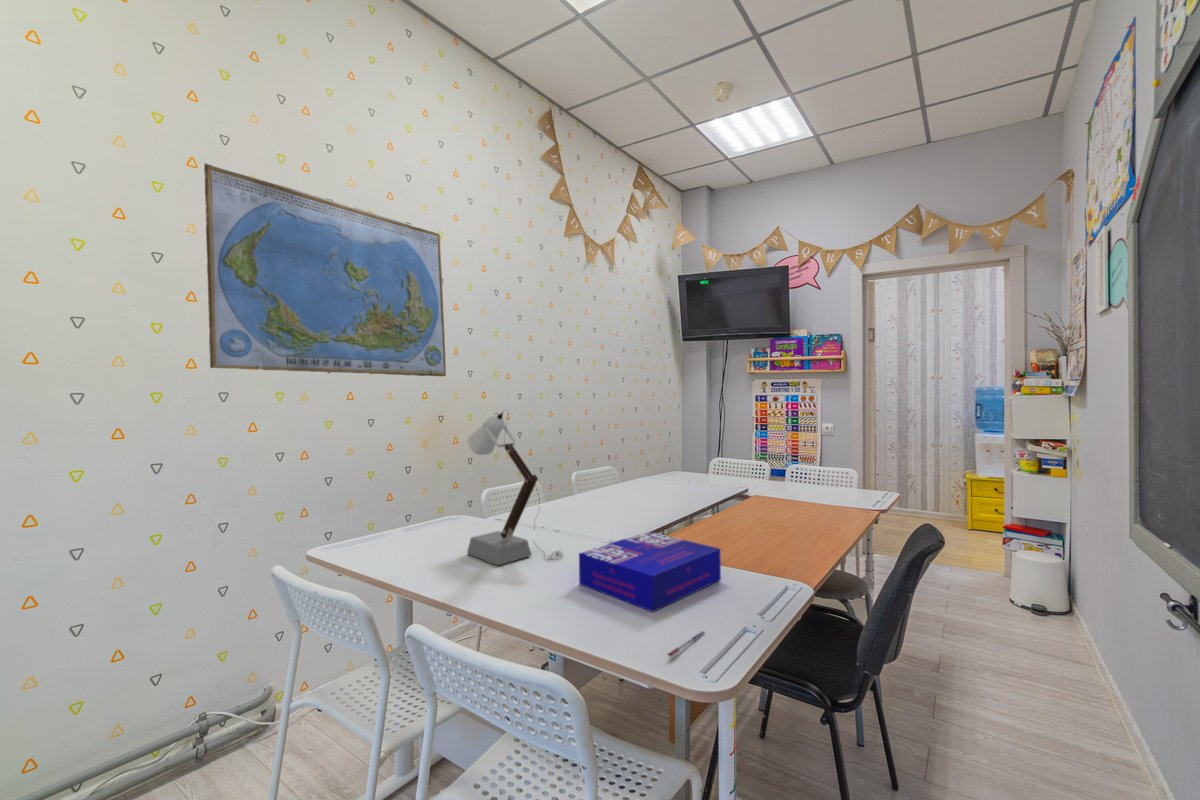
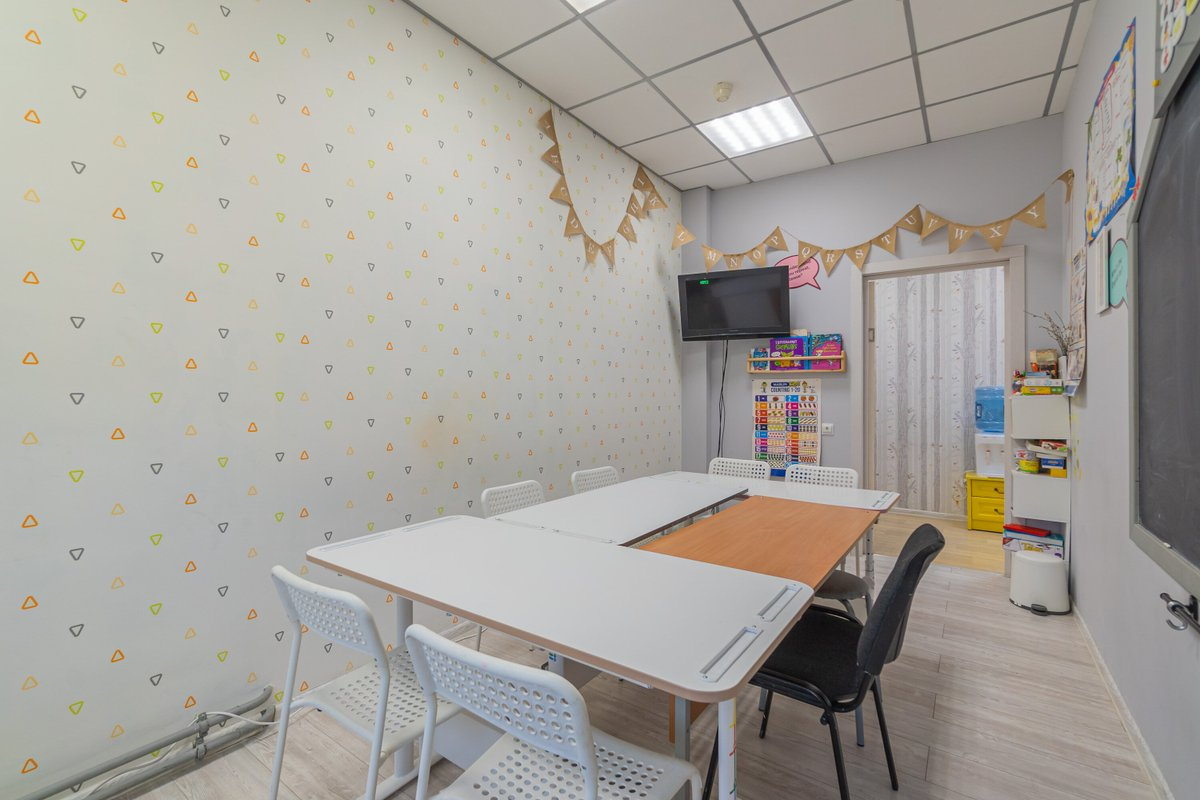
- desk lamp [466,410,564,566]
- world map [203,162,447,377]
- board game [578,531,722,613]
- pen [666,630,707,657]
